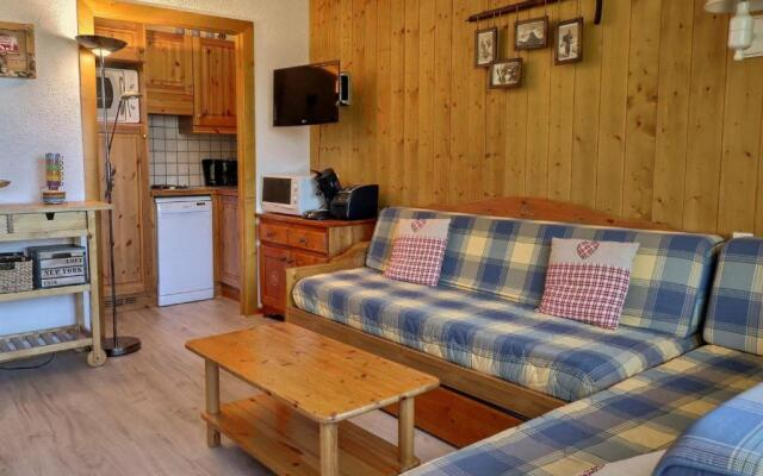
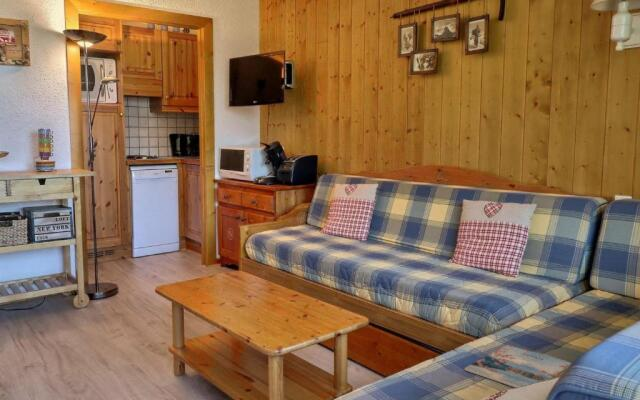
+ magazine [464,344,572,389]
